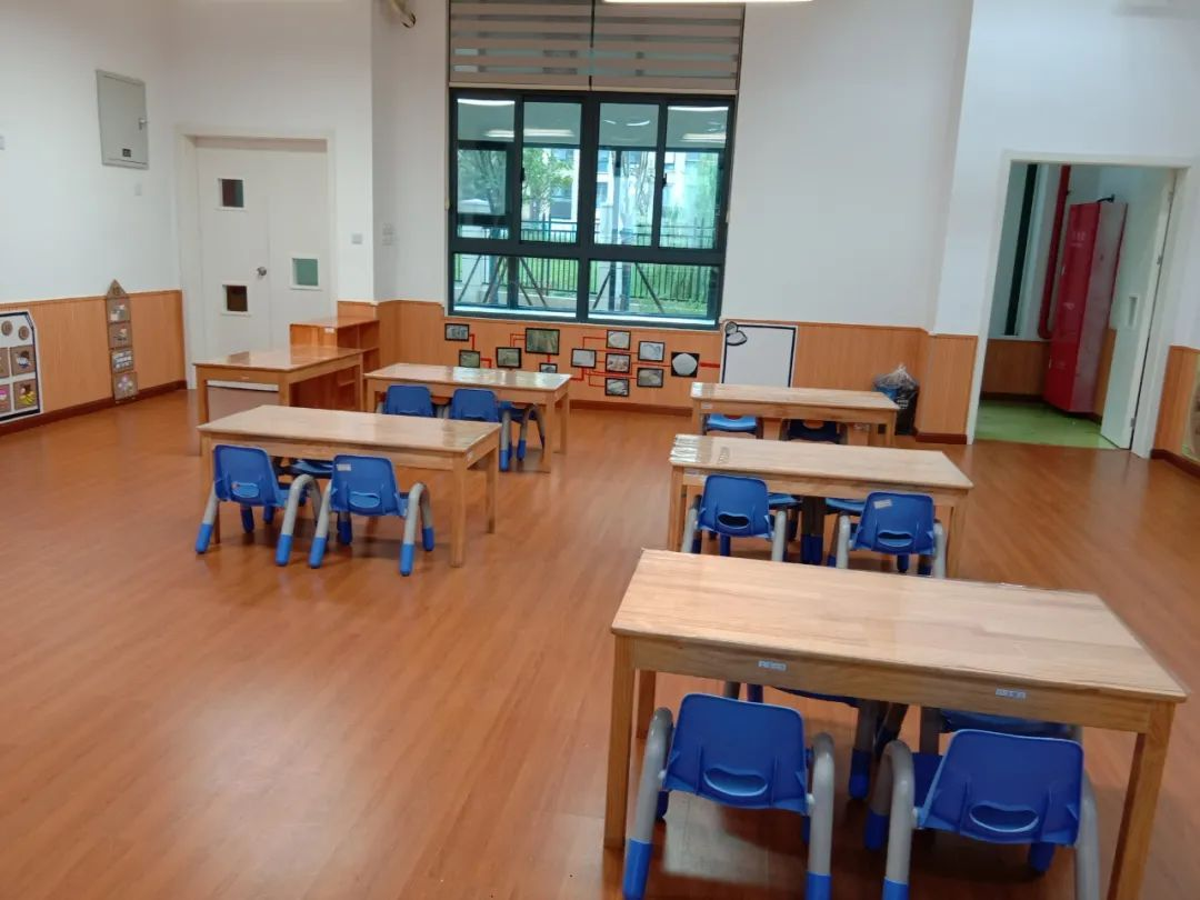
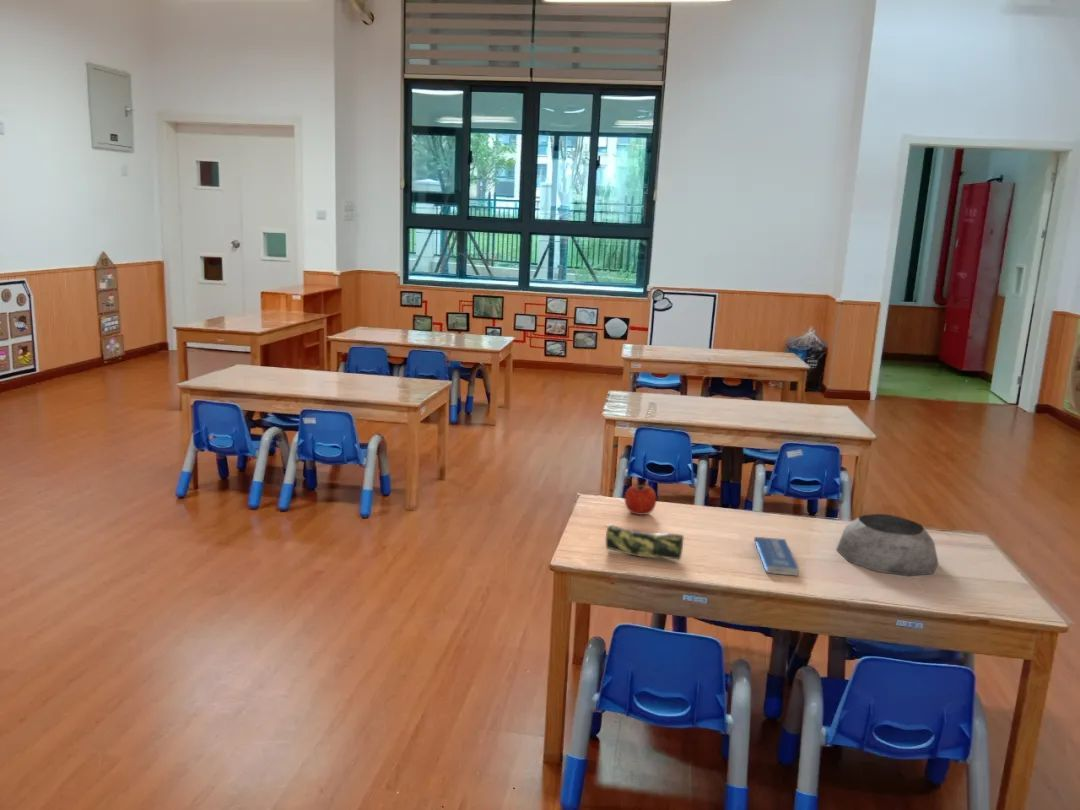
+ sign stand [753,536,800,577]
+ pencil case [604,524,684,561]
+ plant pot [835,513,940,577]
+ apple [624,482,657,516]
